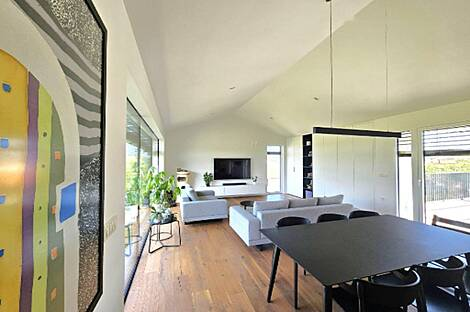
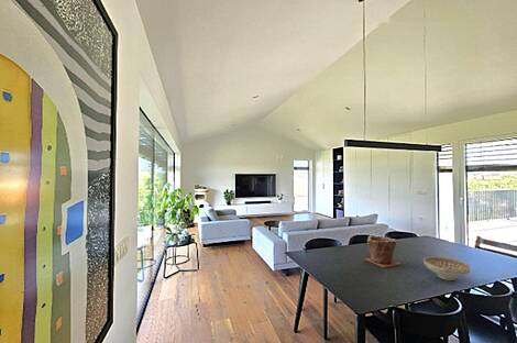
+ plant pot [364,234,402,268]
+ decorative bowl [422,256,471,281]
